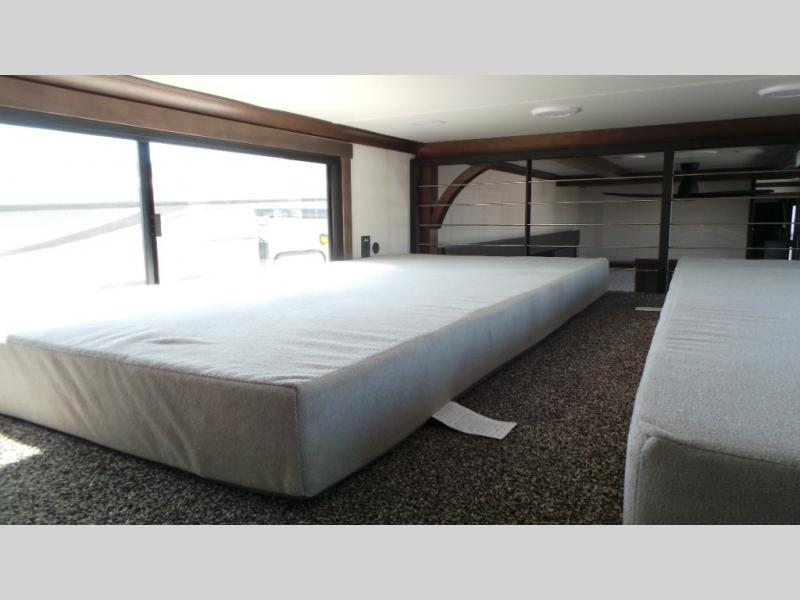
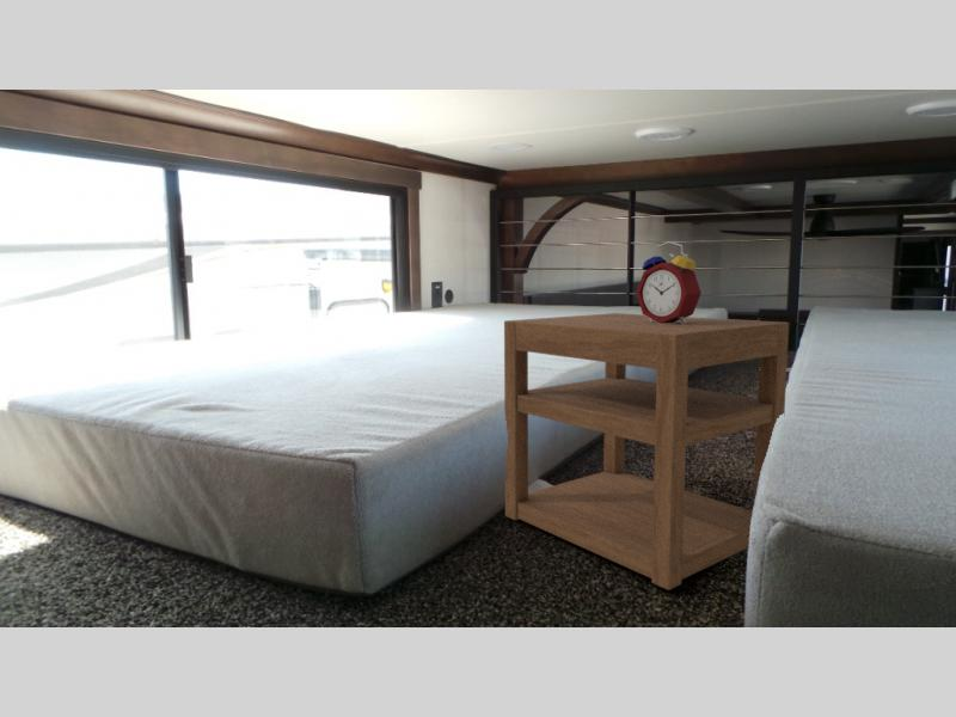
+ alarm clock [636,240,703,324]
+ nightstand [503,312,790,592]
